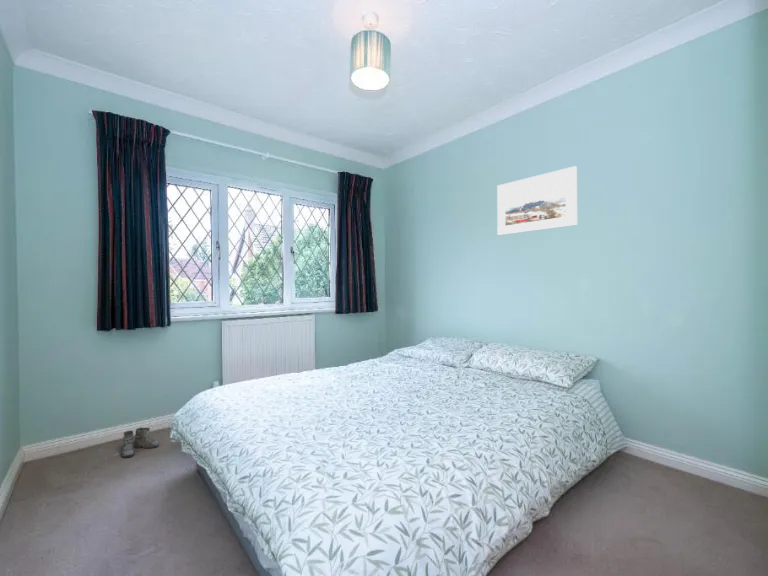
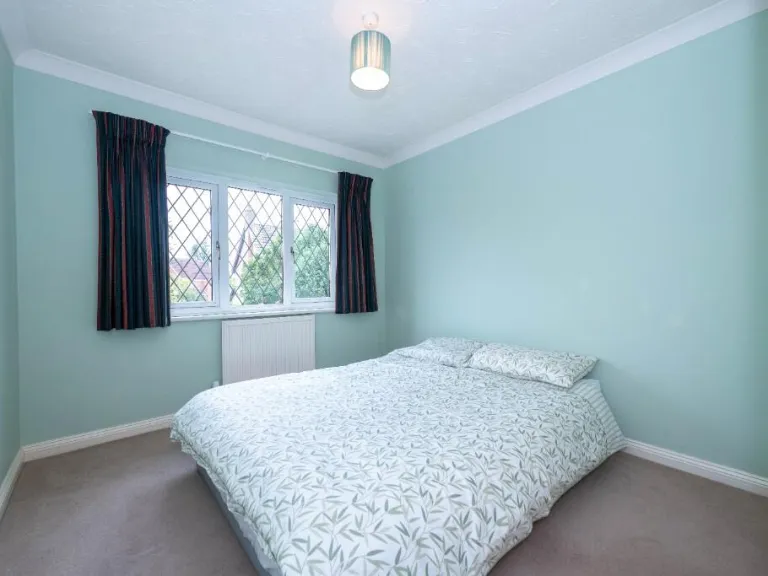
- boots [120,426,160,458]
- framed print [496,165,578,236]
